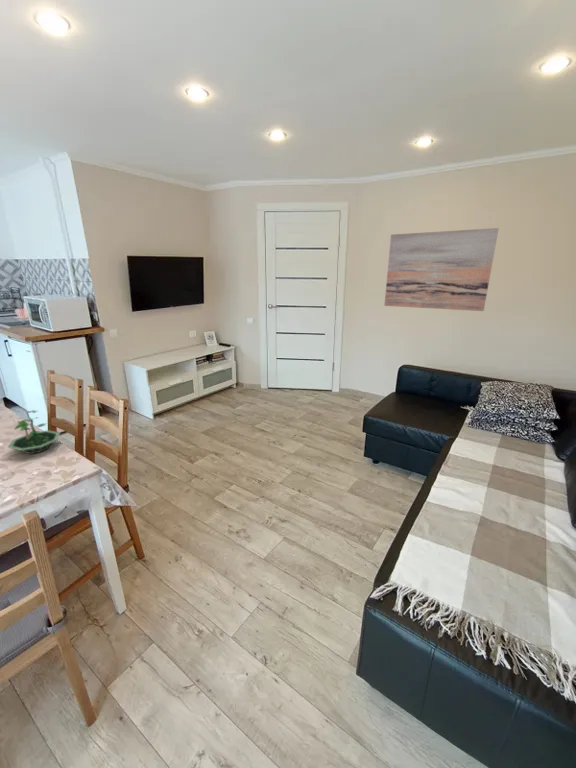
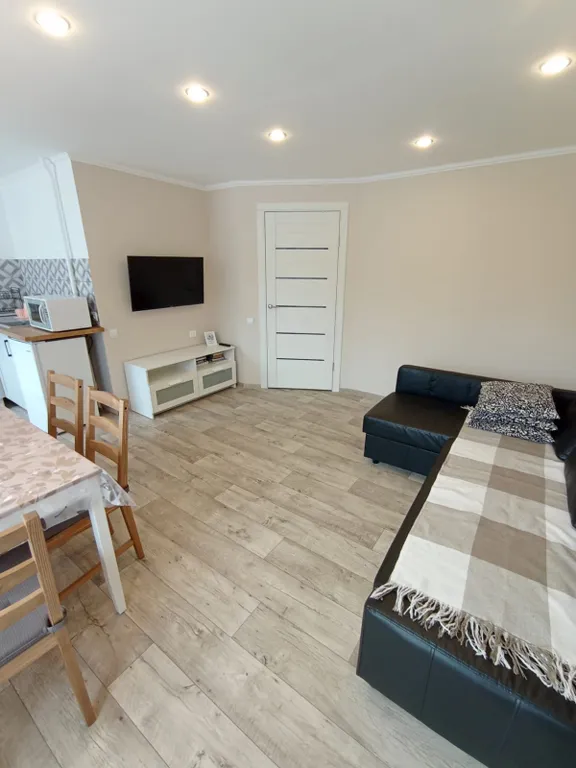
- wall art [383,227,499,312]
- terrarium [7,409,61,455]
